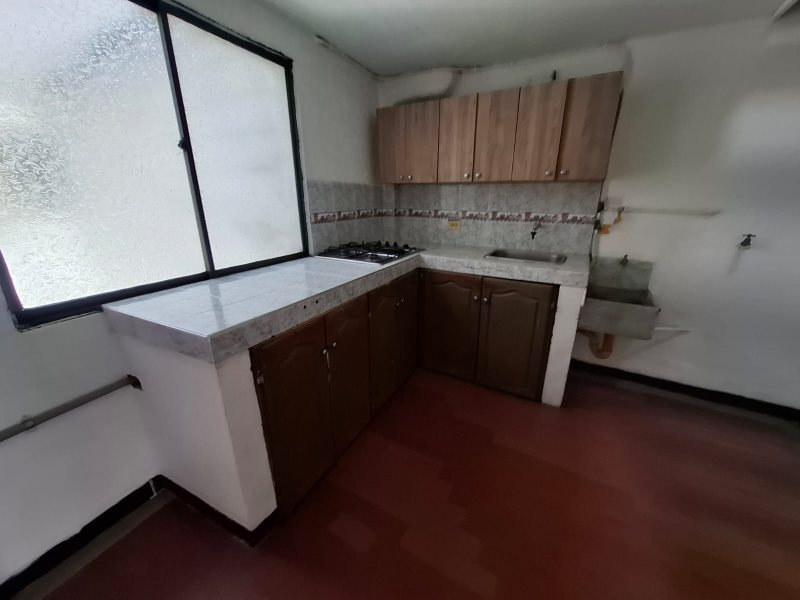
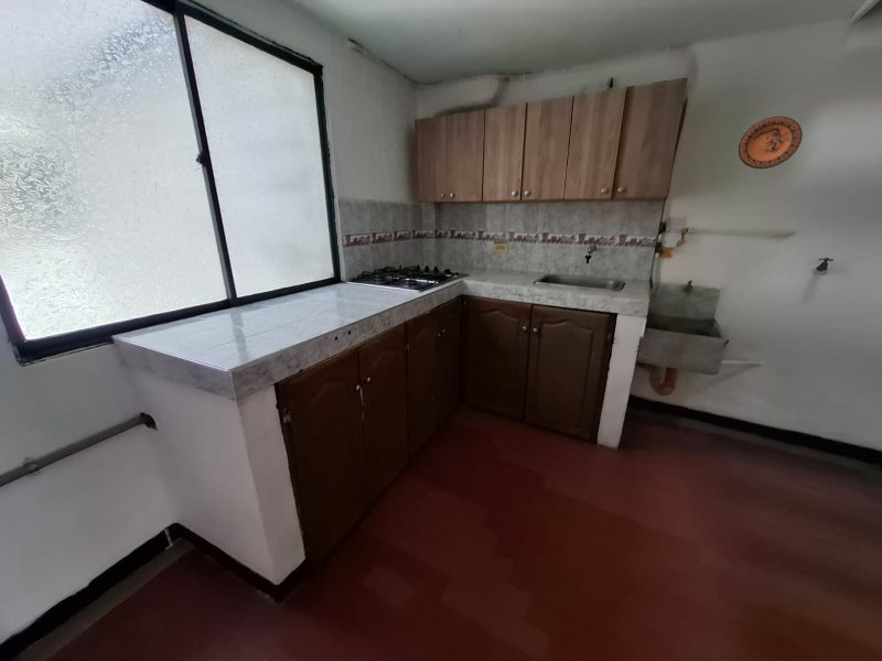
+ decorative plate [738,116,804,170]
